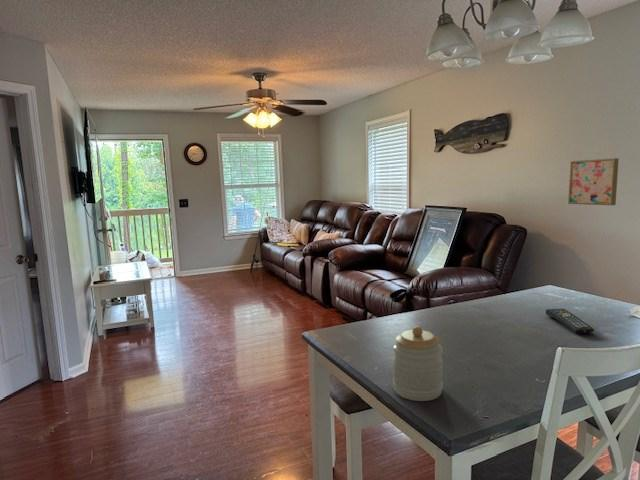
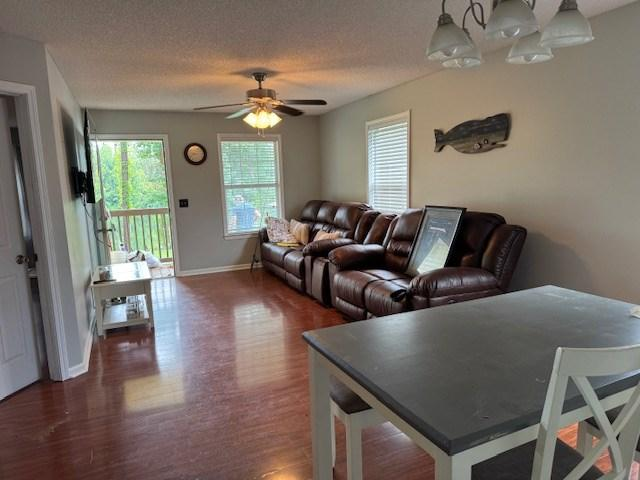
- wall art [567,157,620,206]
- remote control [545,308,595,334]
- jar [392,325,444,402]
